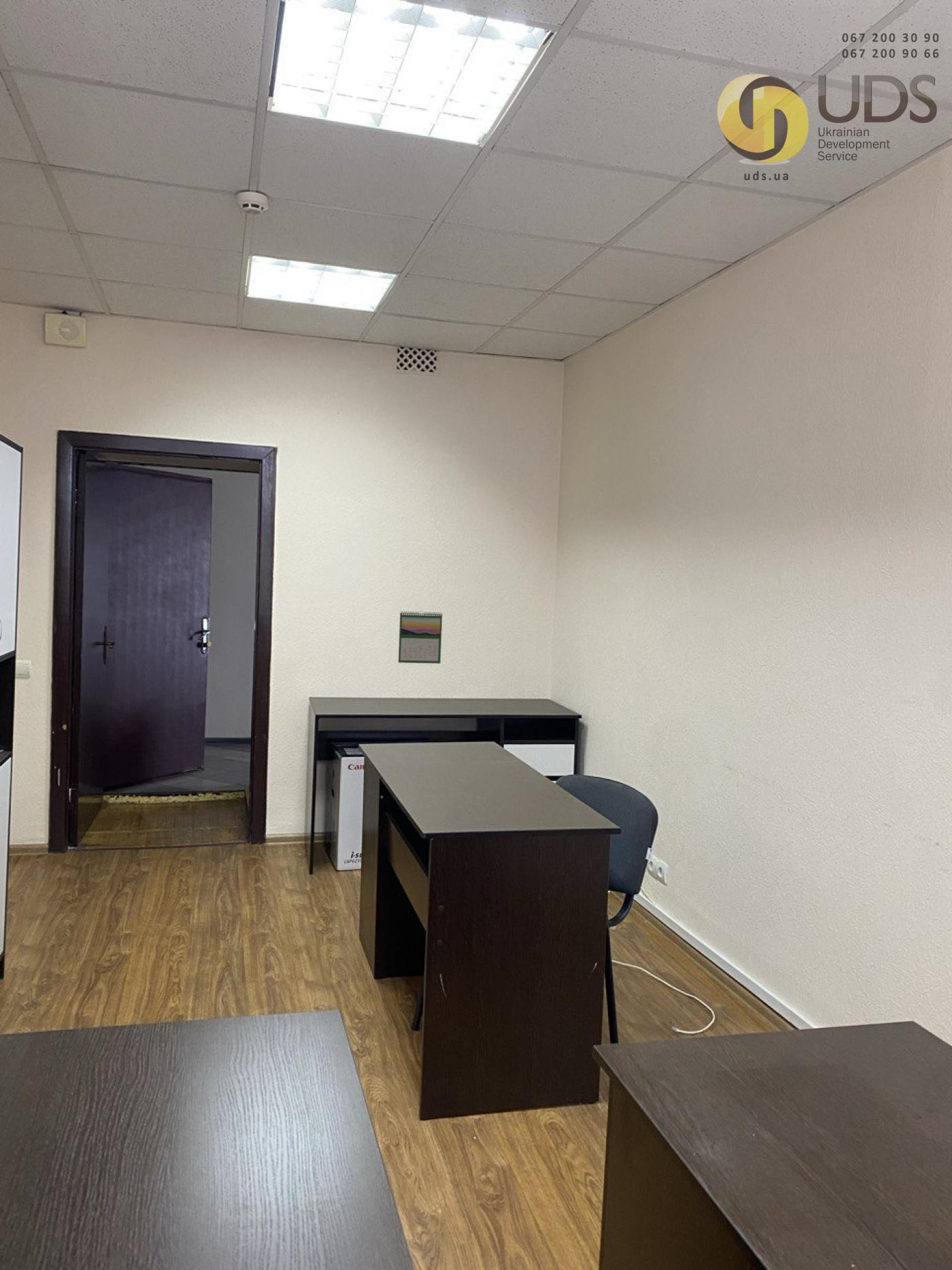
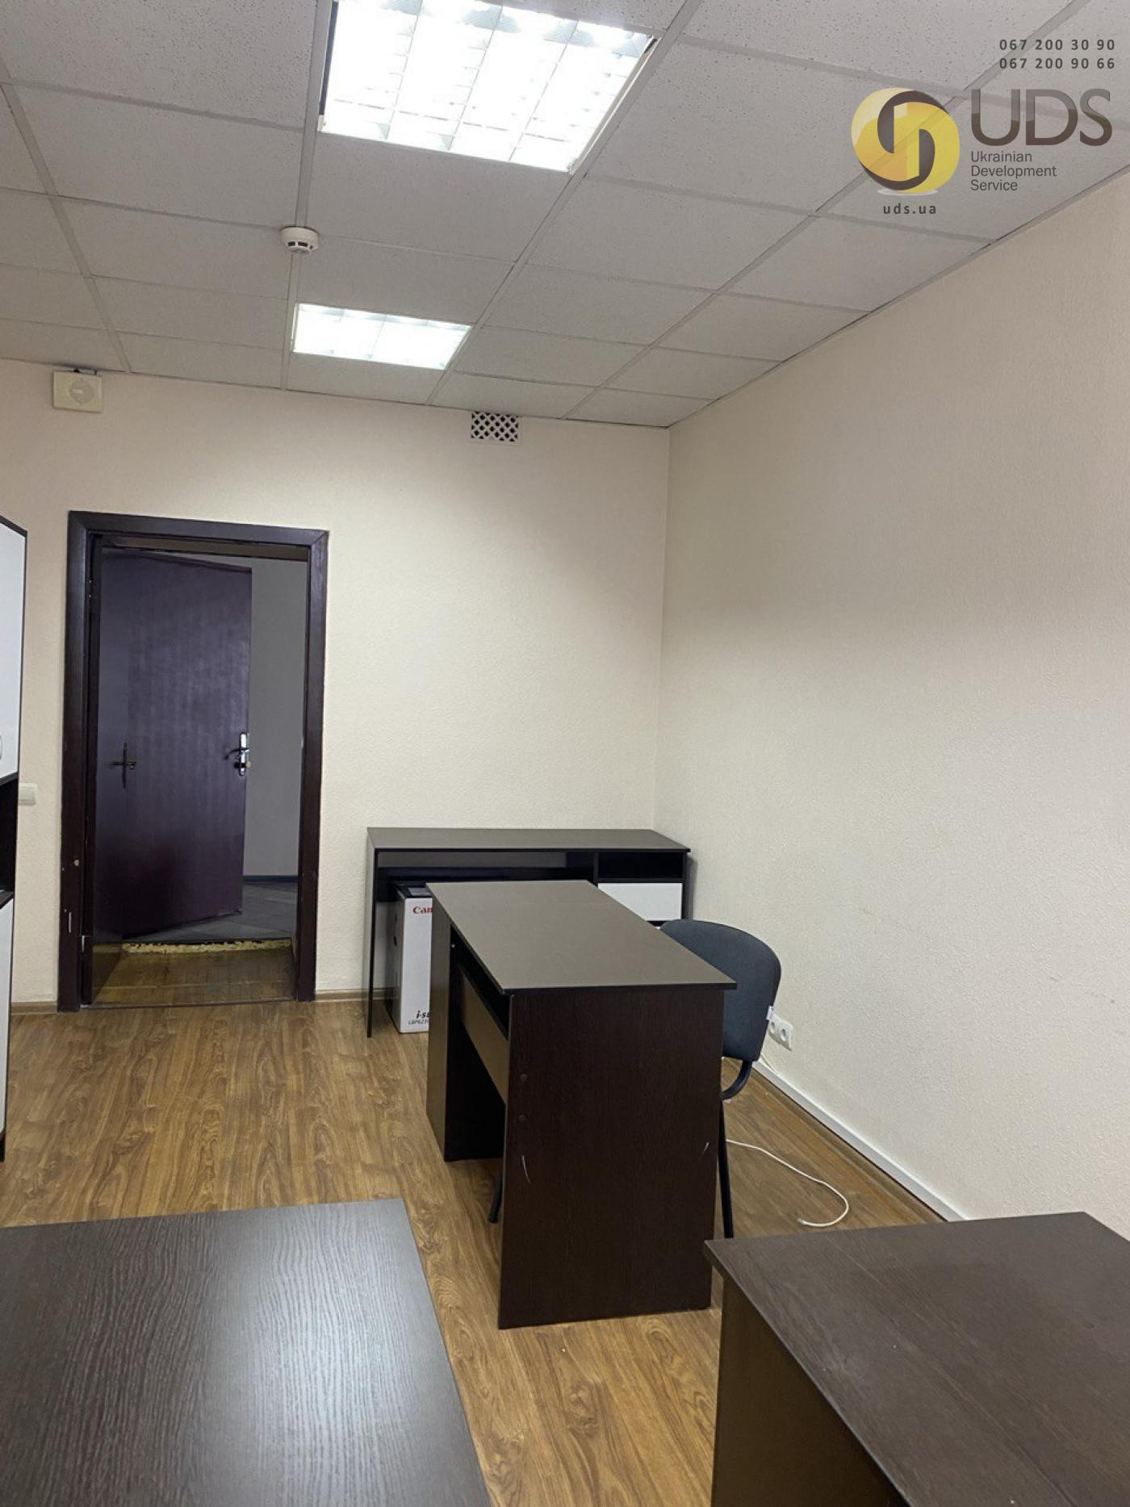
- calendar [398,610,443,665]
